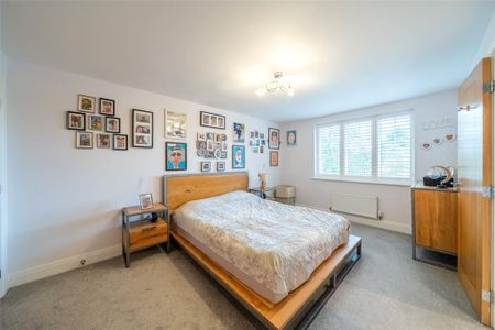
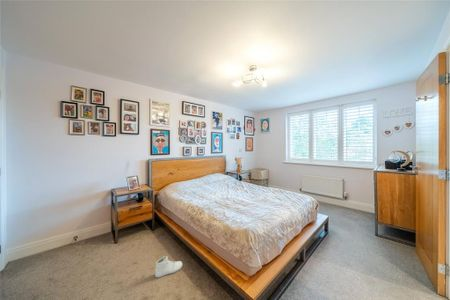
+ sneaker [154,255,183,278]
